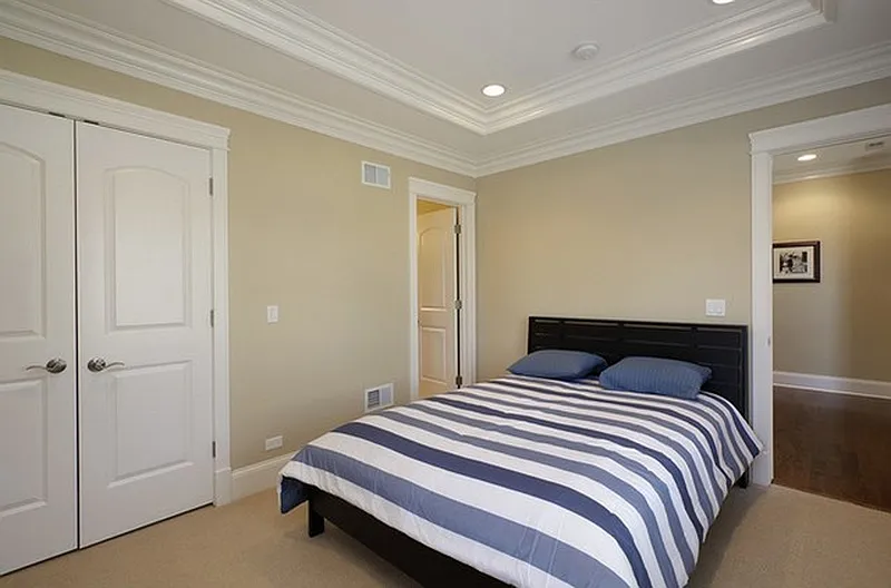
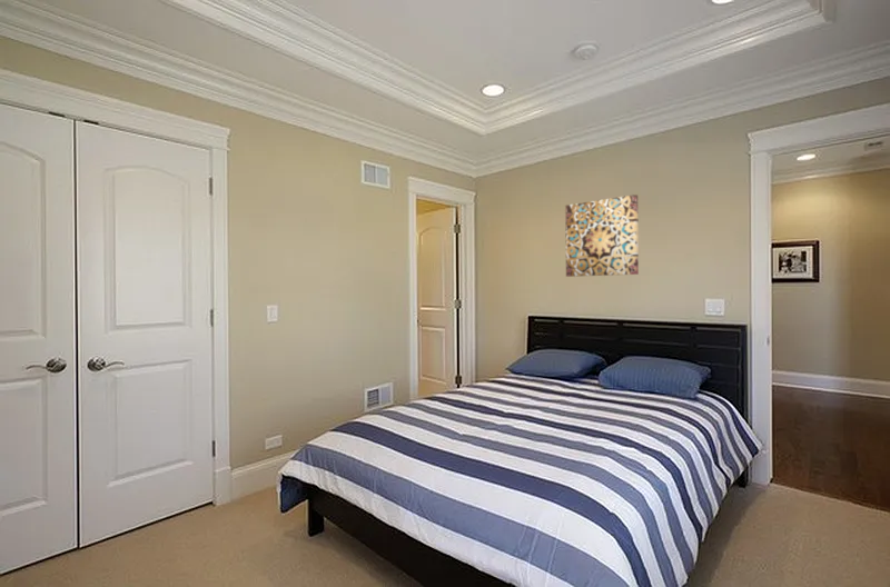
+ wall art [564,193,640,278]
